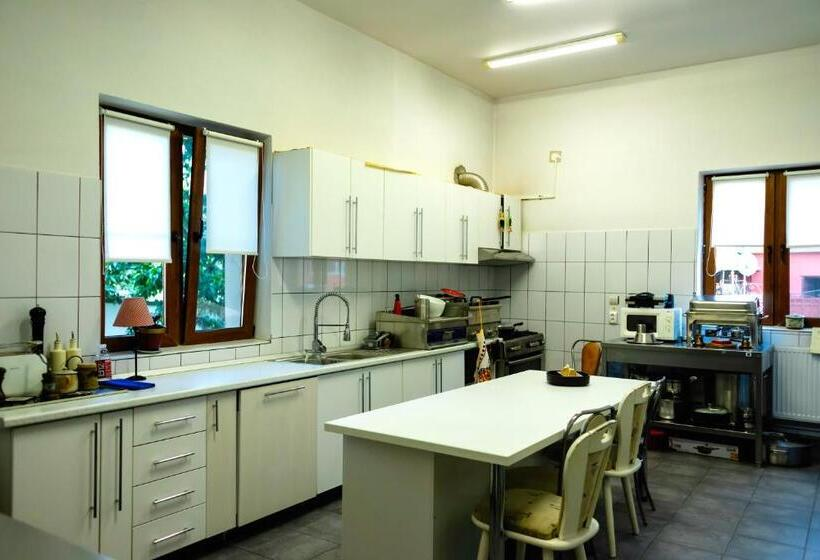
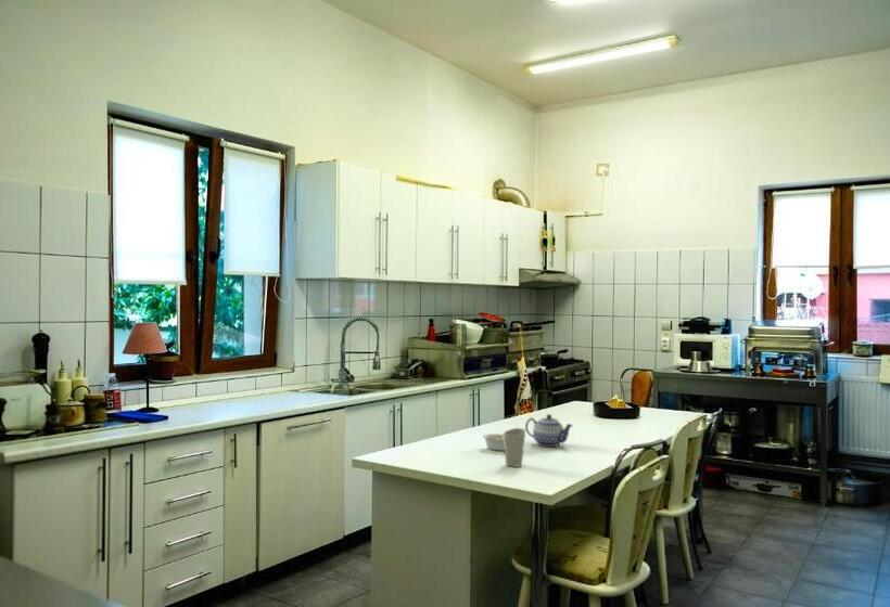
+ cup [503,427,526,468]
+ teapot [524,413,574,448]
+ legume [482,432,505,452]
